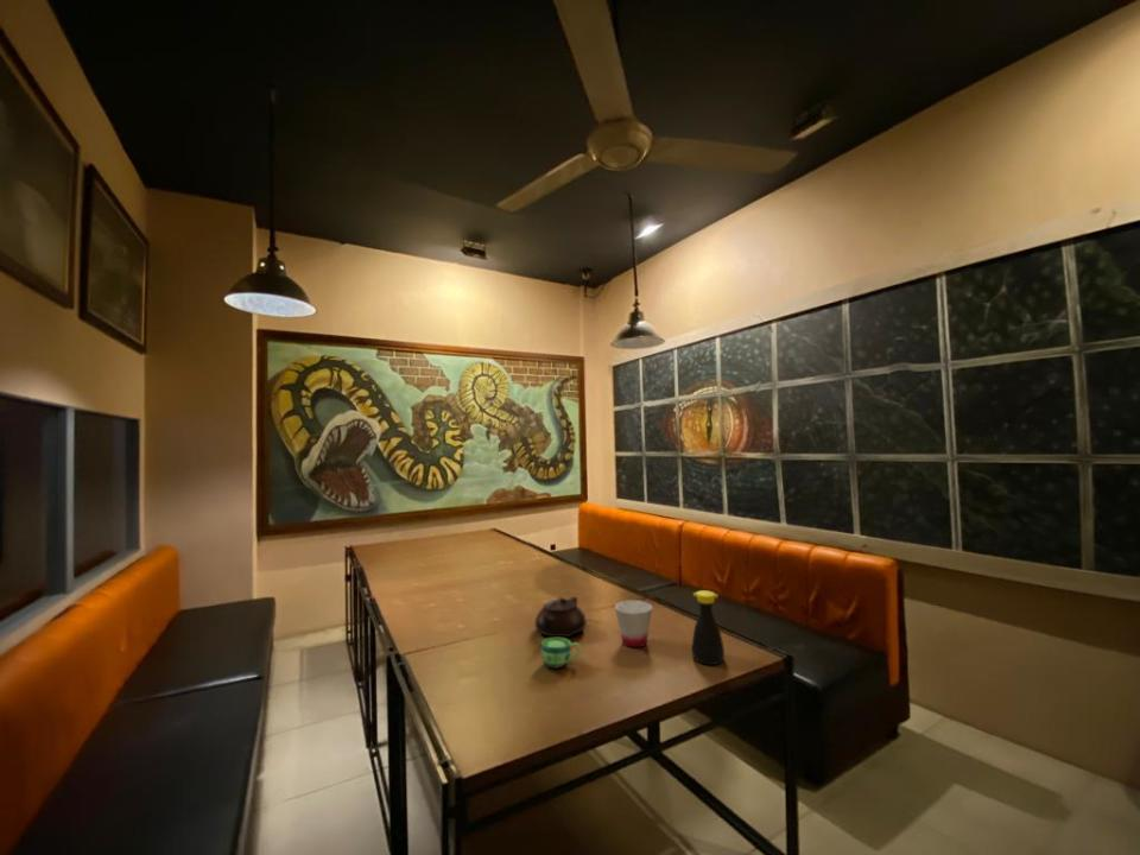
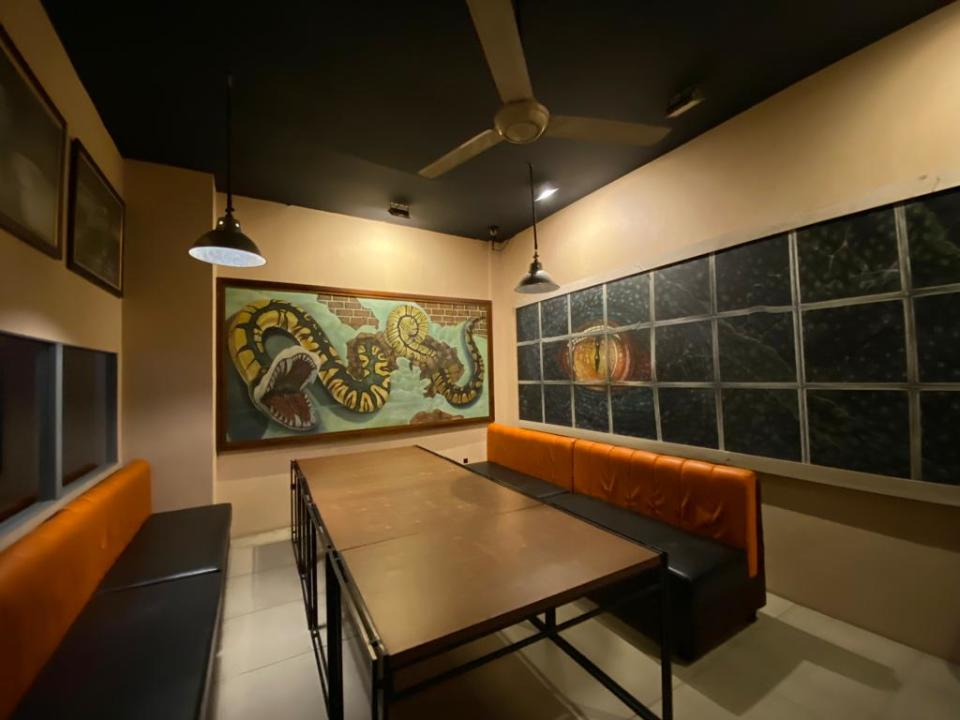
- teapot [534,595,587,638]
- cup [540,636,582,669]
- cup [614,598,653,648]
- bottle [691,589,726,666]
